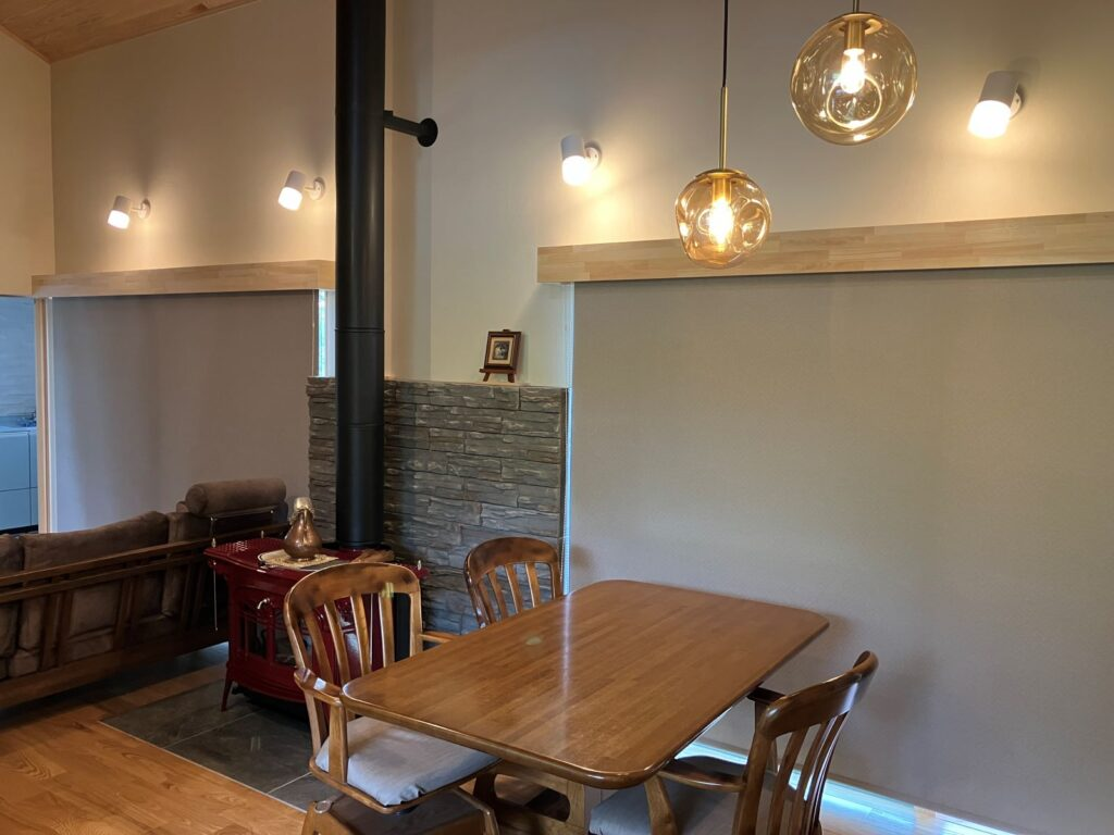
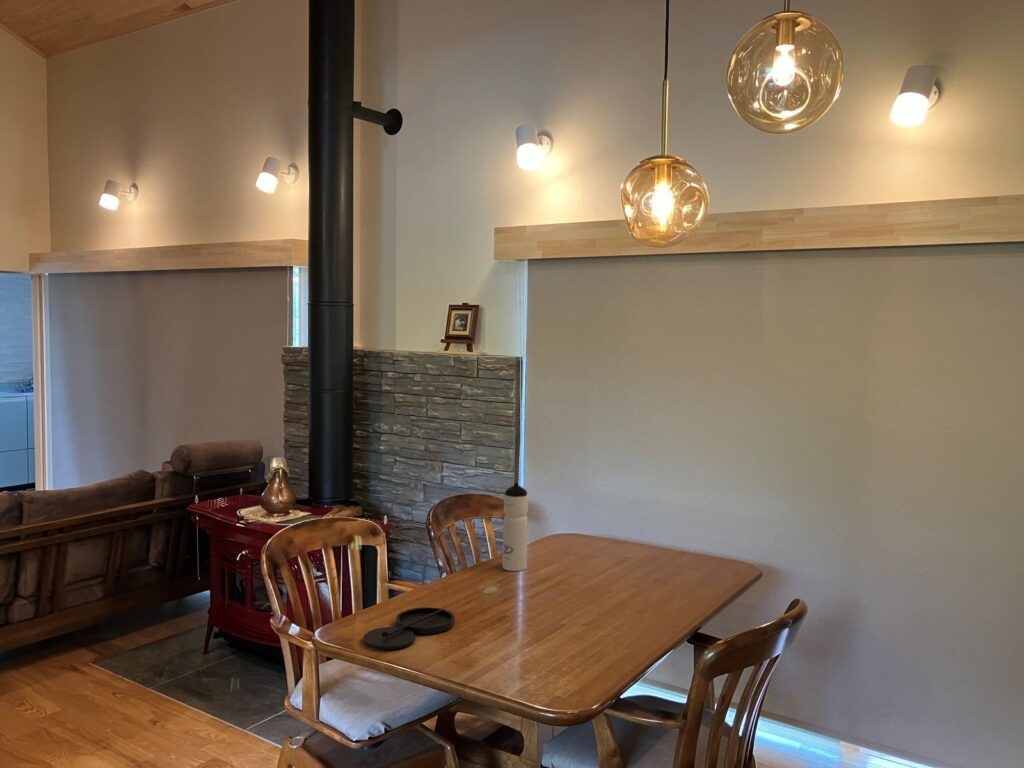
+ water bottle [502,482,529,572]
+ plate [362,606,456,650]
